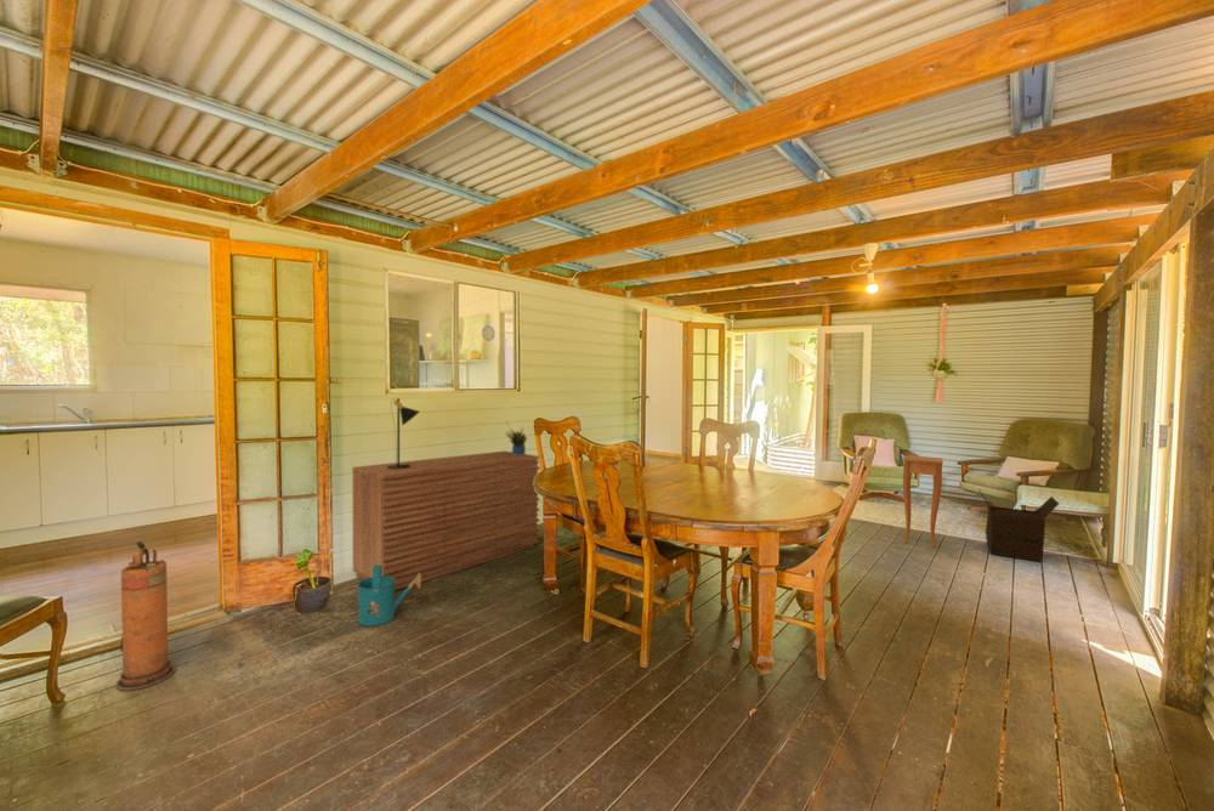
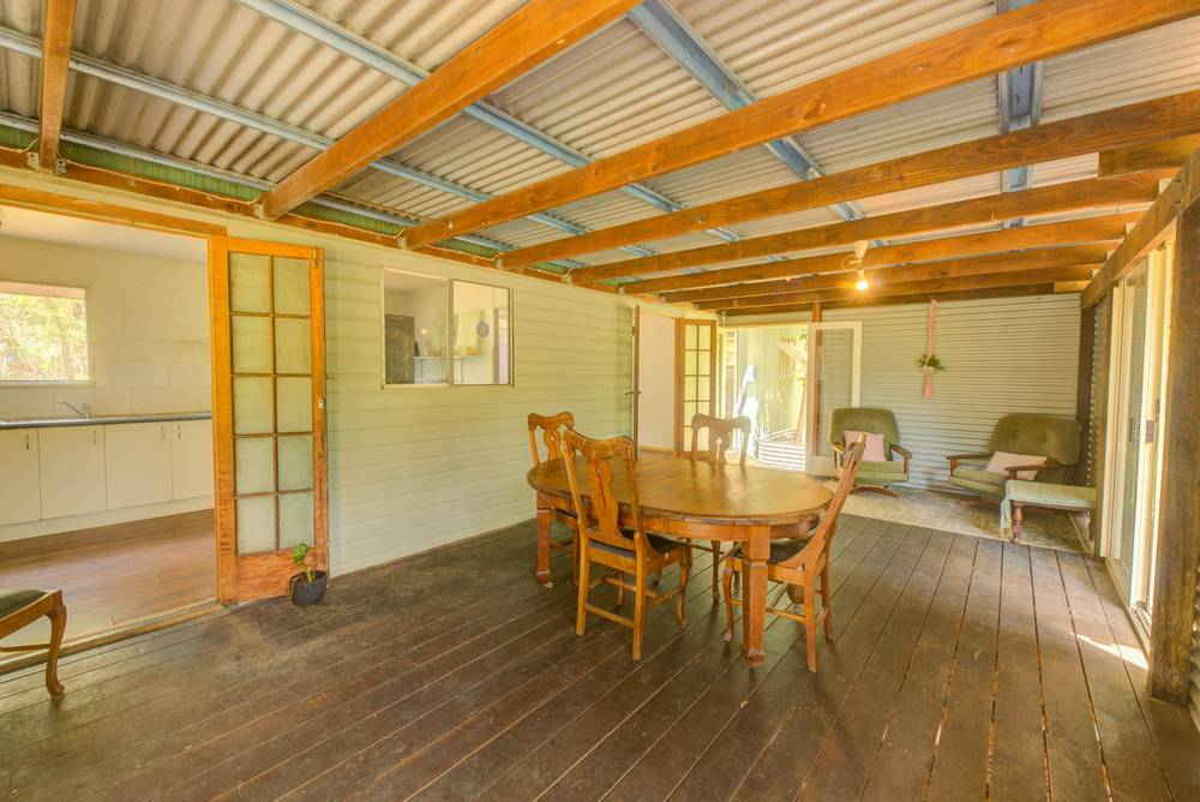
- cardboard box [977,488,1061,563]
- sideboard [351,450,541,591]
- fire extinguisher [114,540,176,692]
- side table [902,454,944,549]
- table lamp [387,397,420,469]
- watering can [357,565,422,628]
- potted plant [504,419,528,455]
